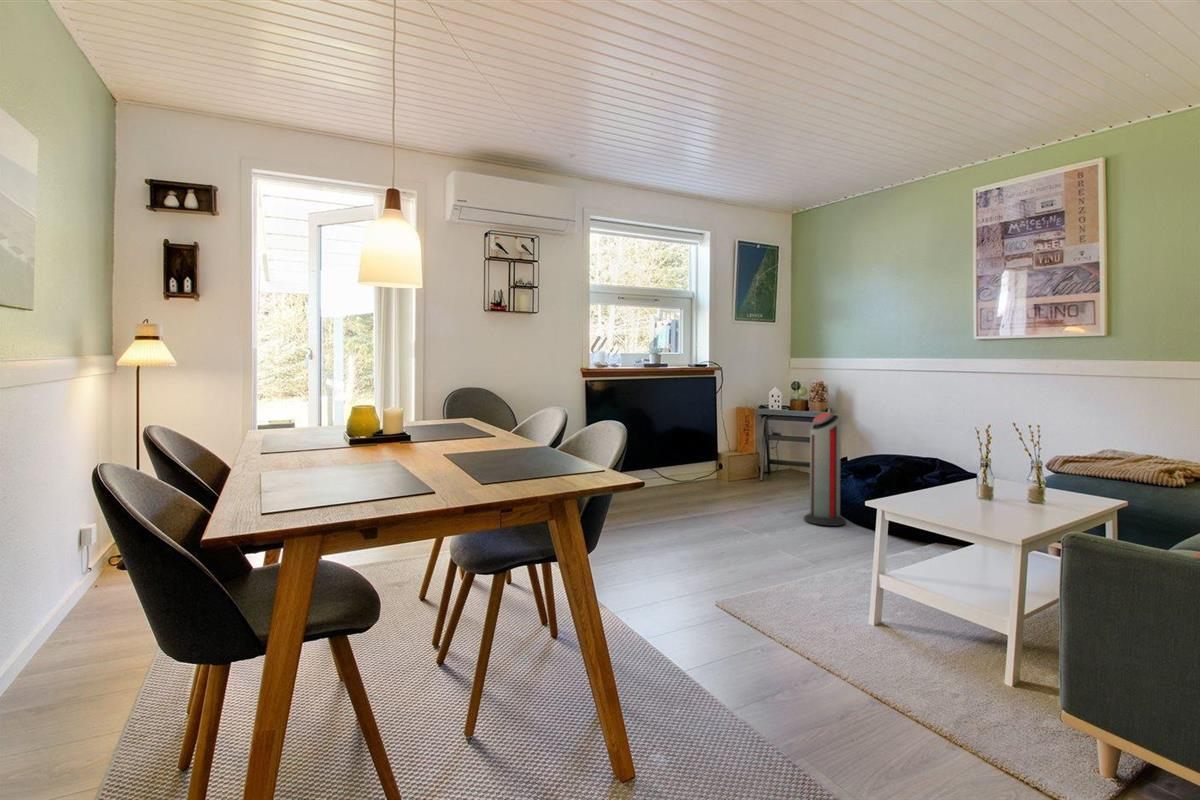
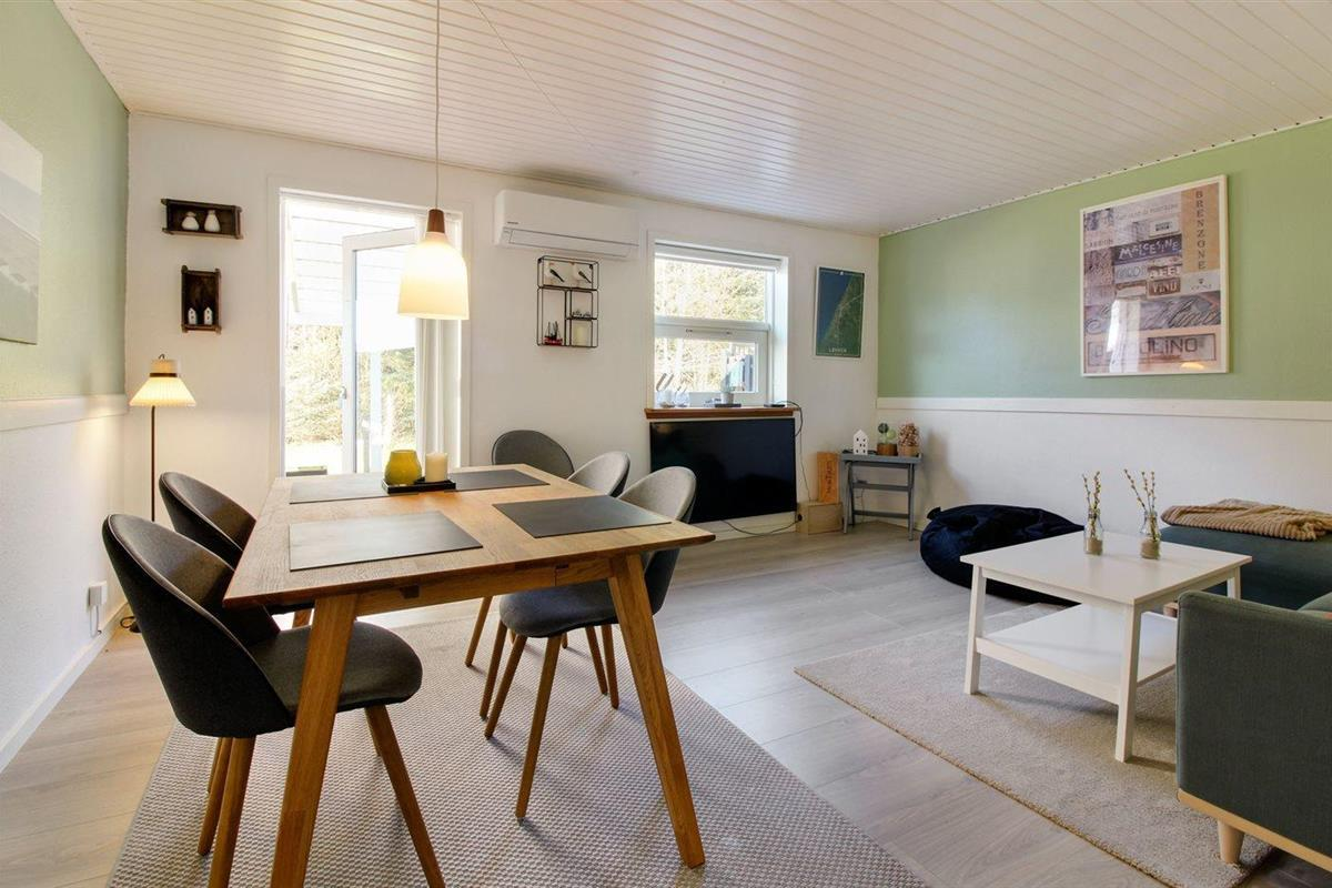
- air purifier [803,411,847,527]
